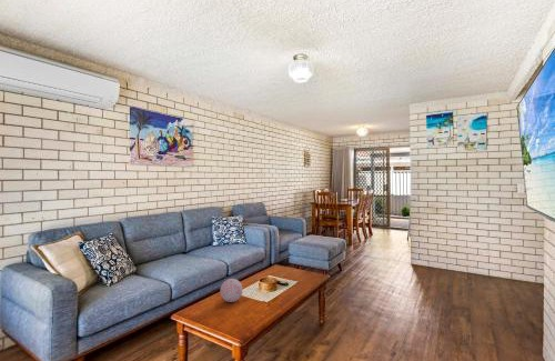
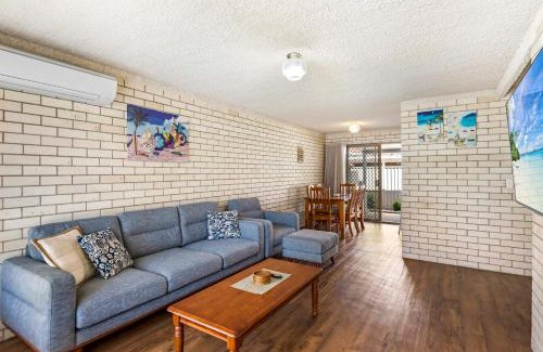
- decorative orb [219,278,243,303]
